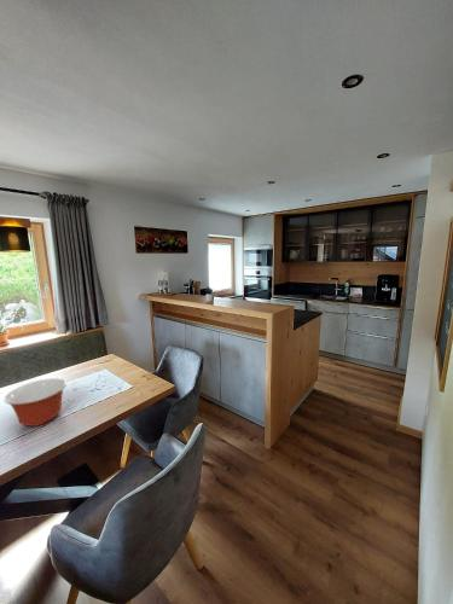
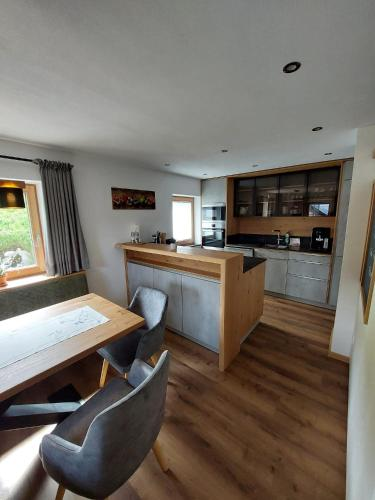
- mixing bowl [4,377,68,428]
